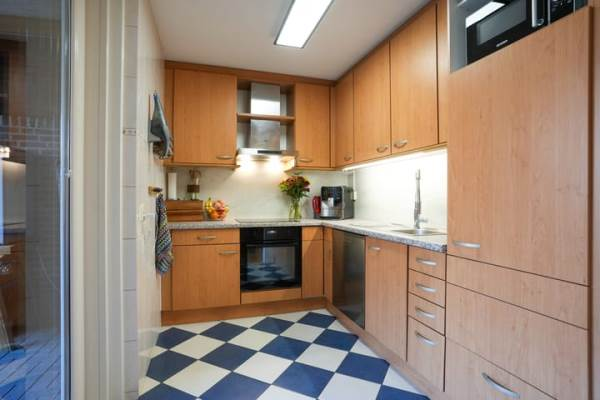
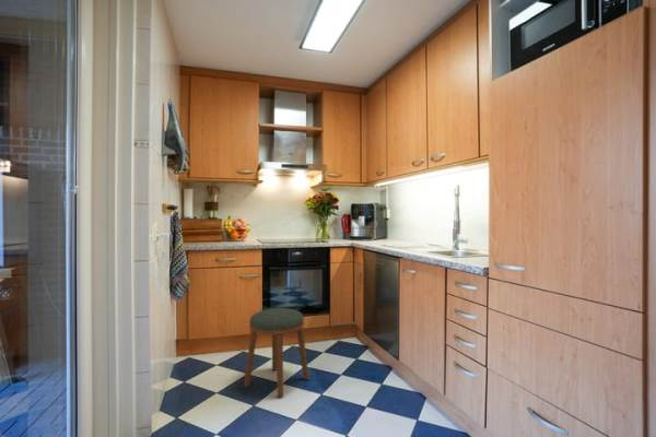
+ stool [243,307,309,400]
